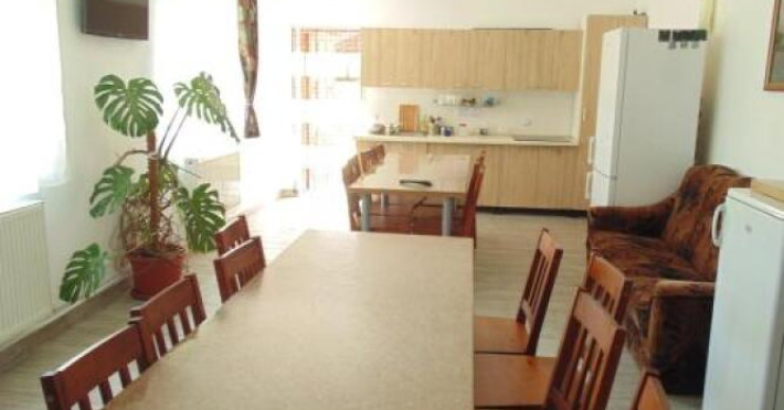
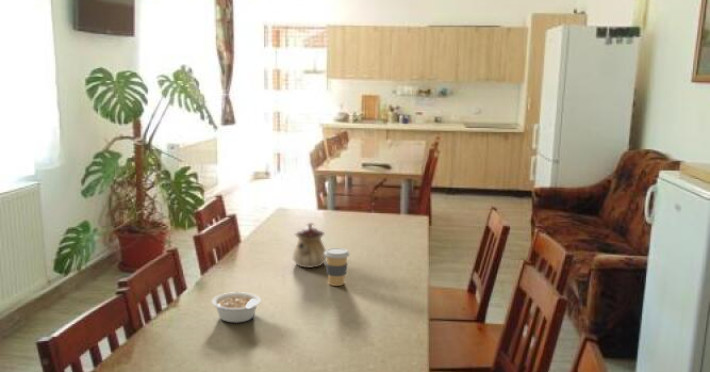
+ teapot [292,221,327,269]
+ coffee cup [324,247,351,287]
+ legume [211,291,262,324]
